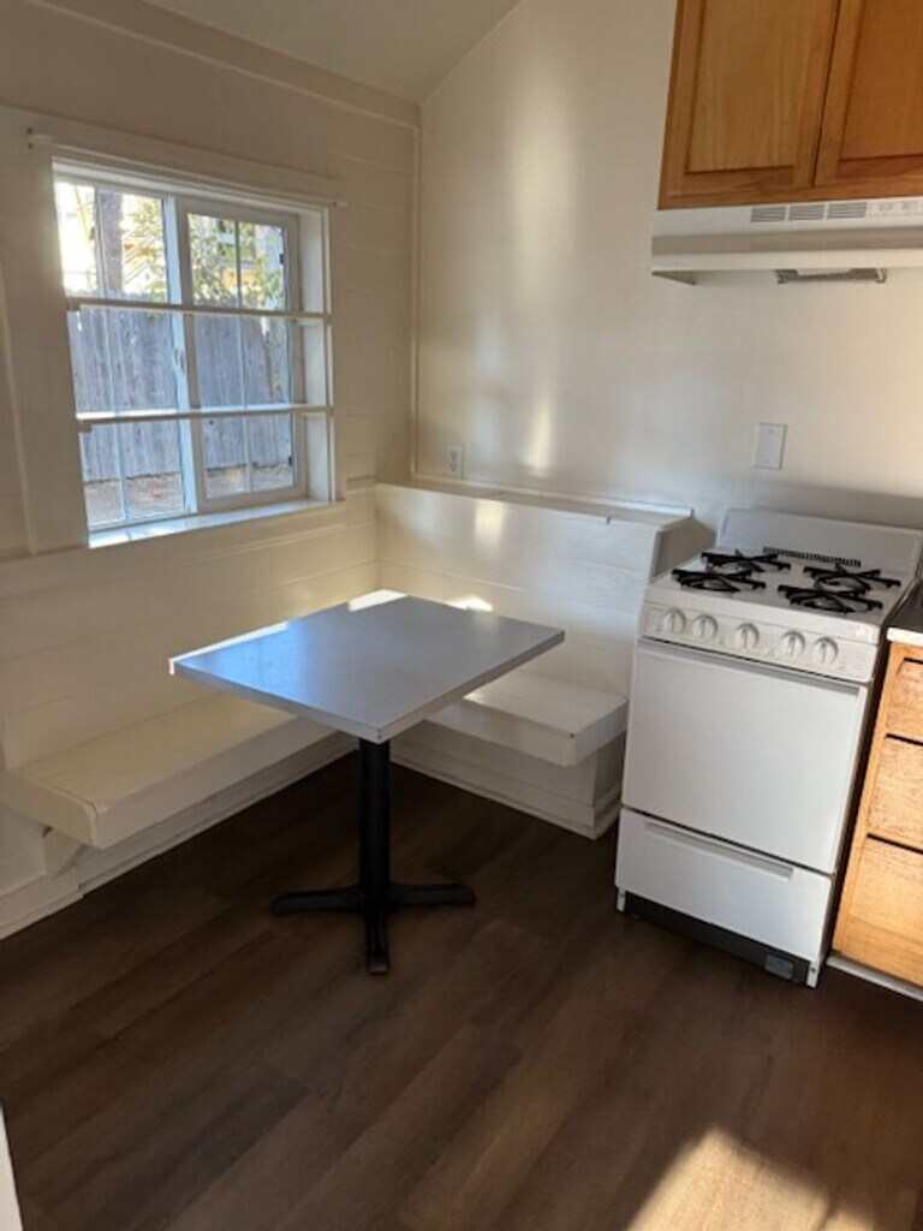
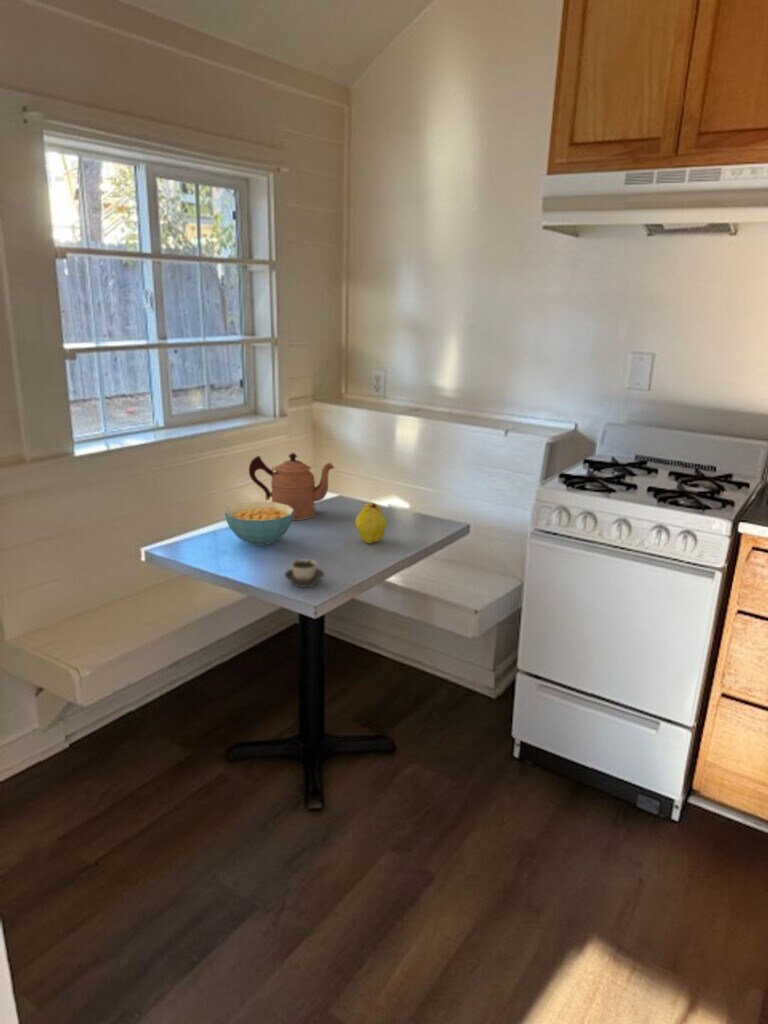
+ fruit [354,502,388,544]
+ coffeepot [248,451,335,521]
+ cup [284,558,325,588]
+ cereal bowl [224,501,294,547]
